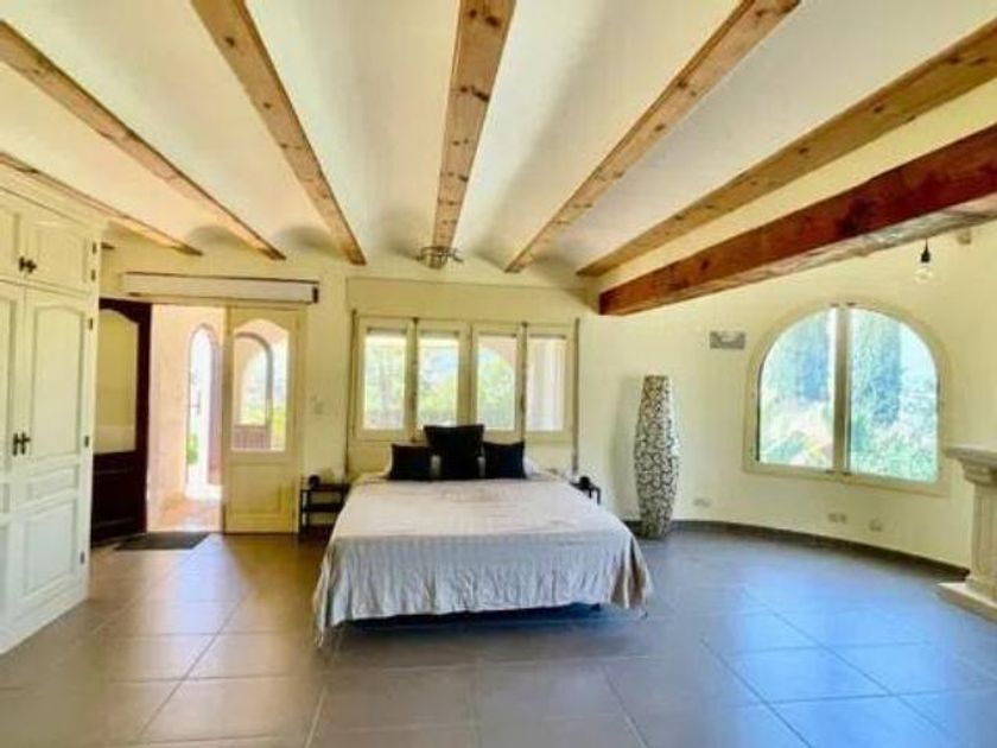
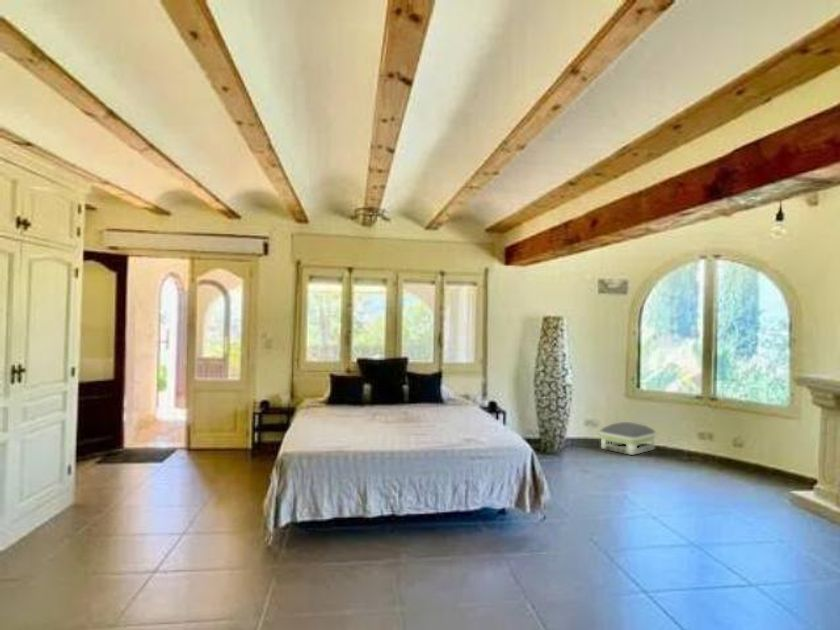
+ air purifier [599,421,657,456]
